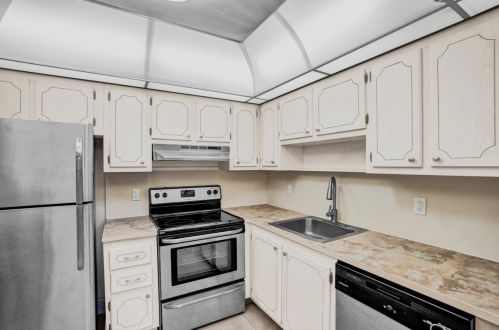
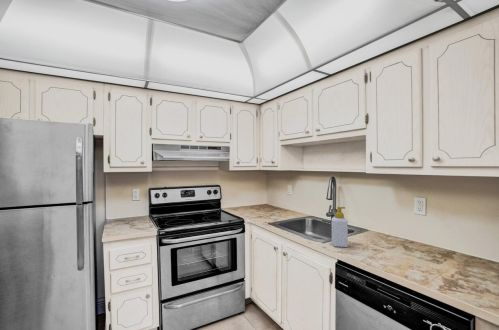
+ soap bottle [331,206,349,248]
